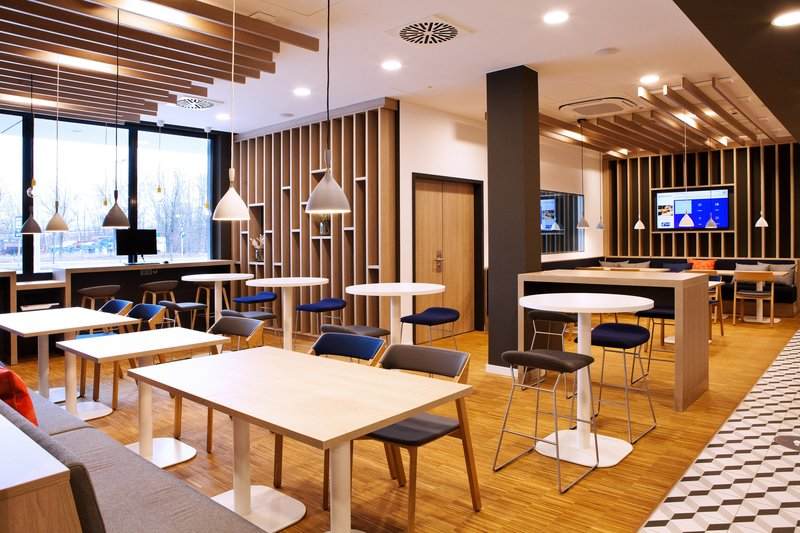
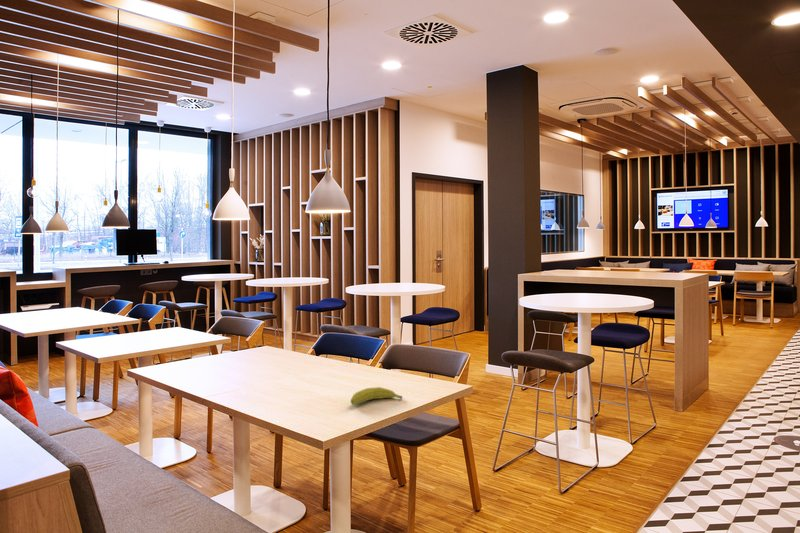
+ fruit [350,386,403,406]
